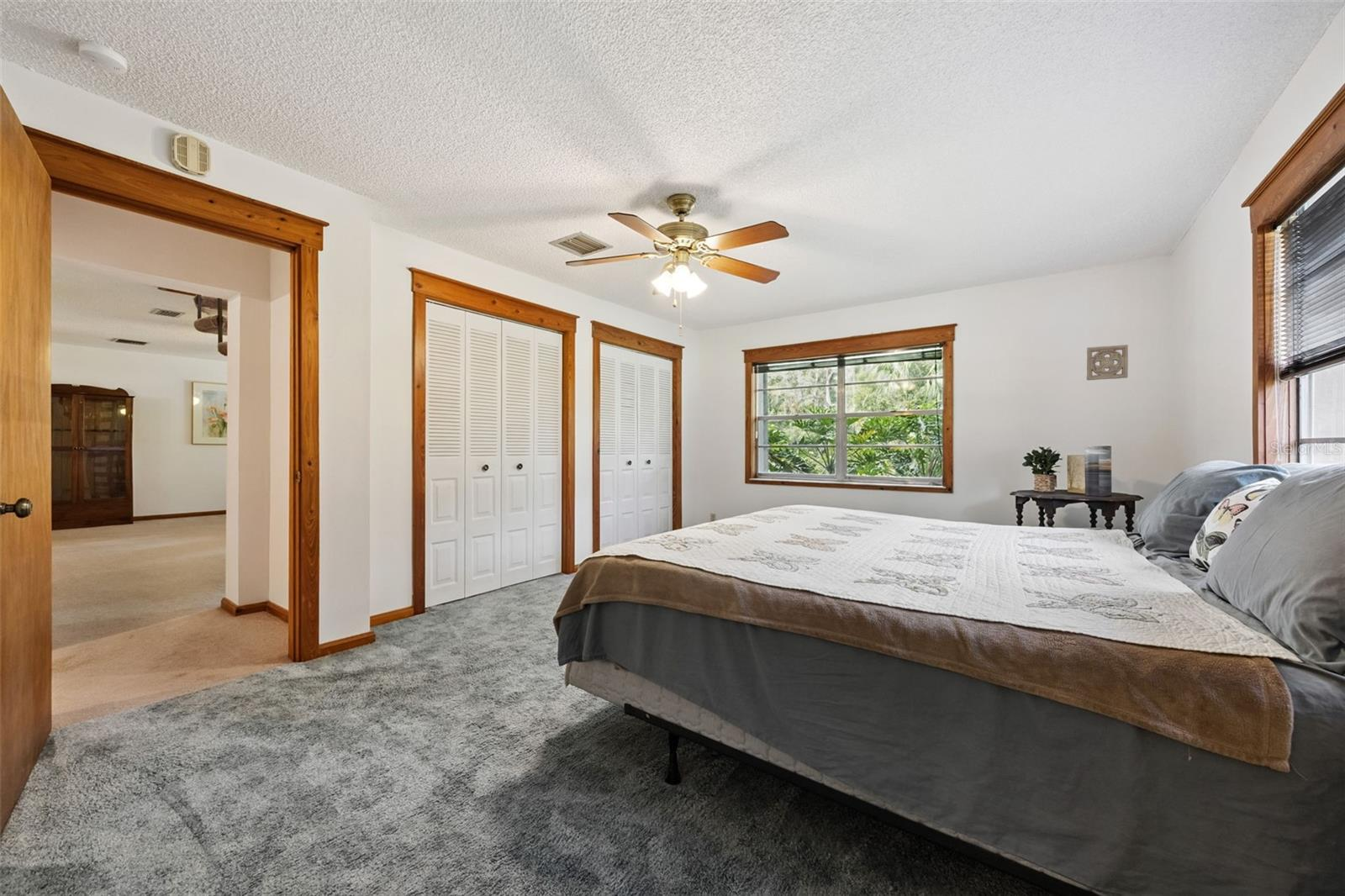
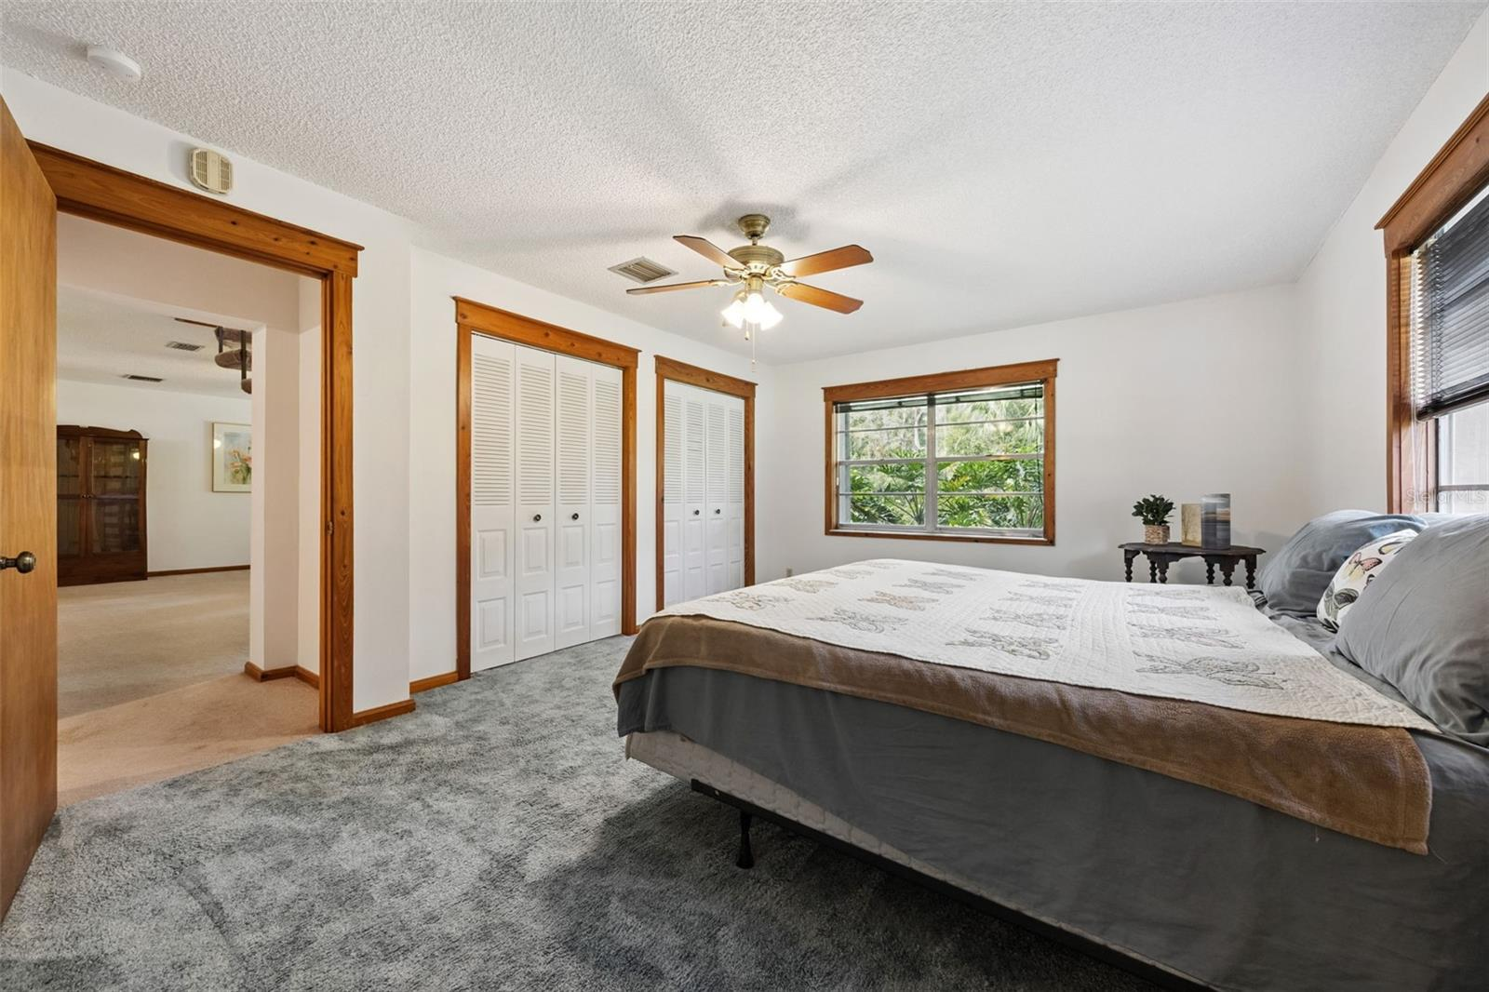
- wall ornament [1086,344,1129,381]
